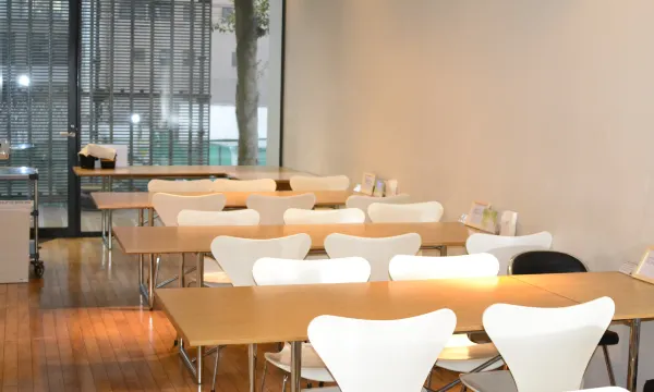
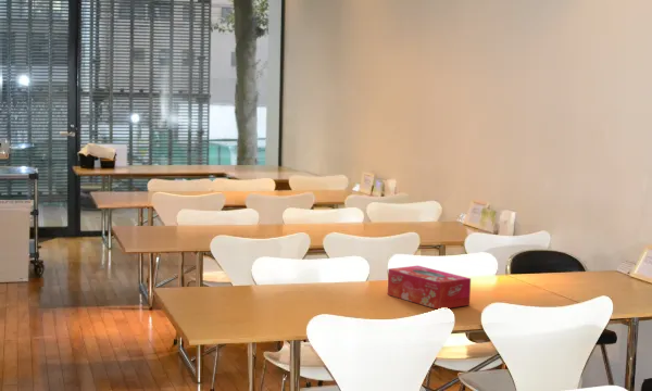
+ tissue box [387,265,472,311]
